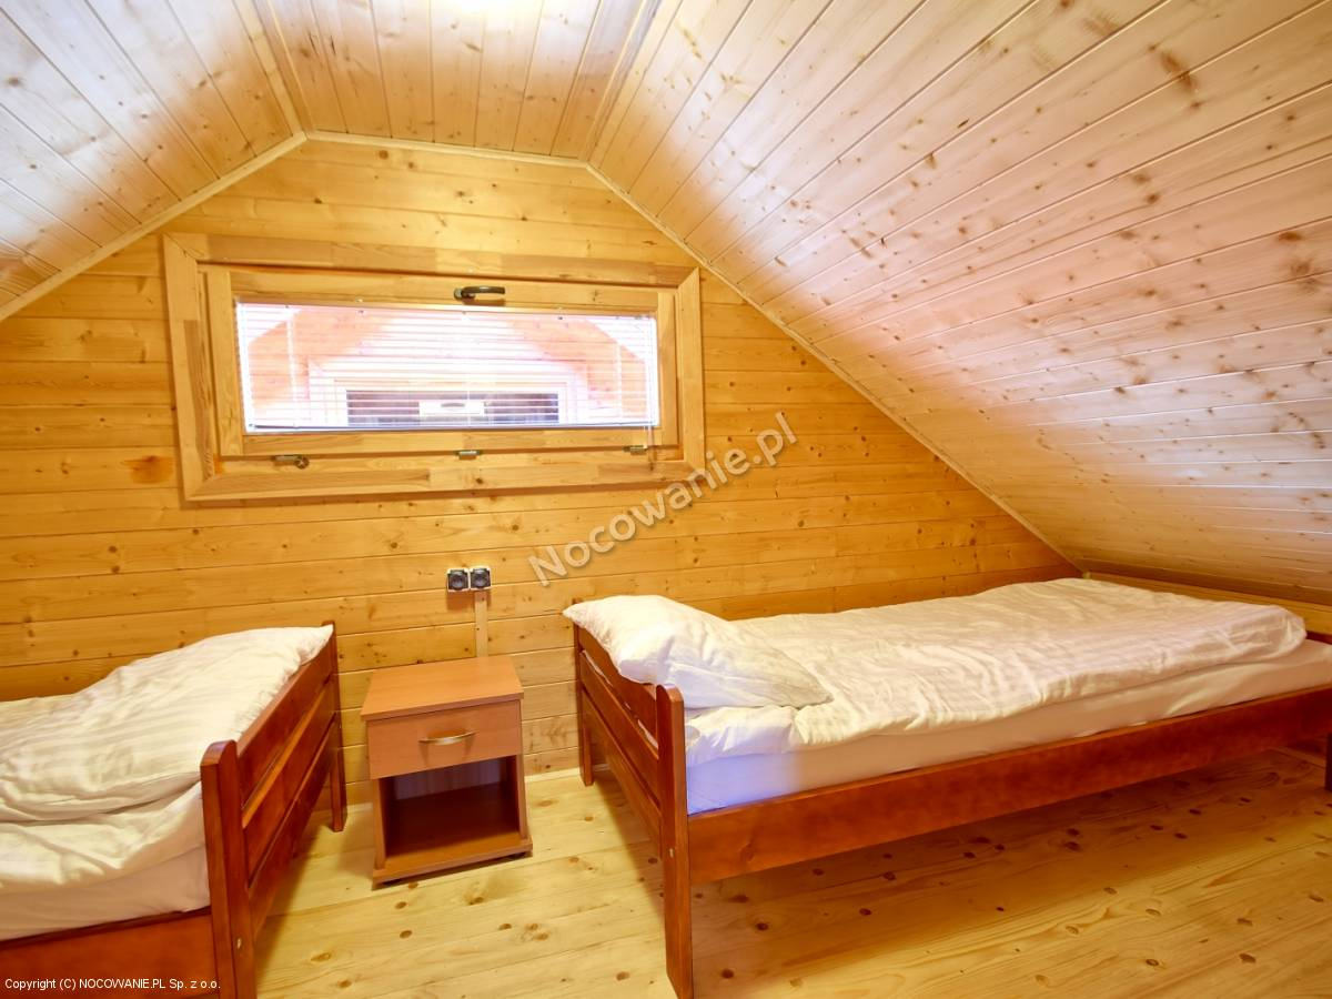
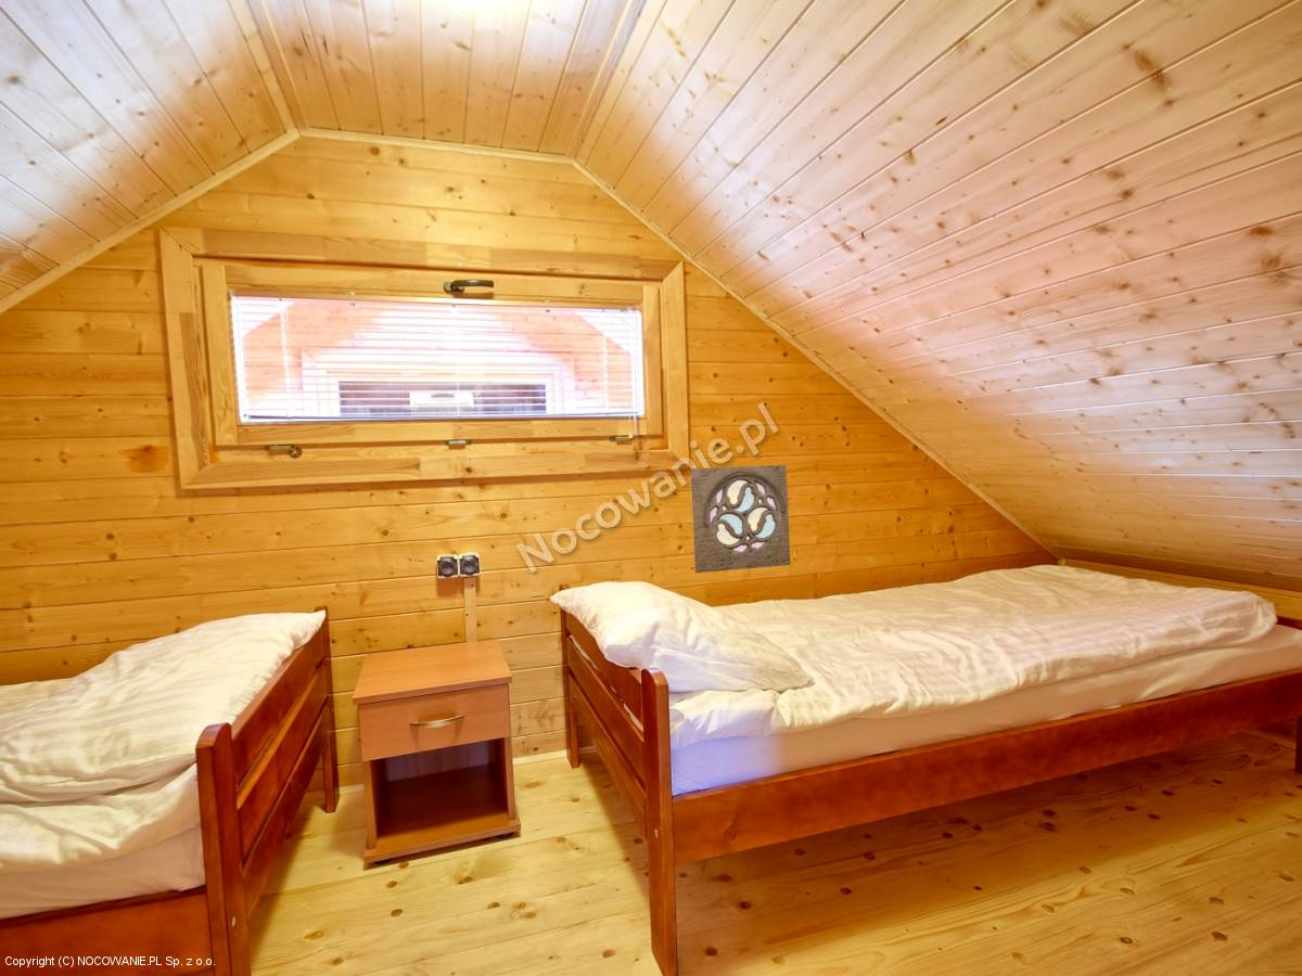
+ wall ornament [690,464,791,574]
